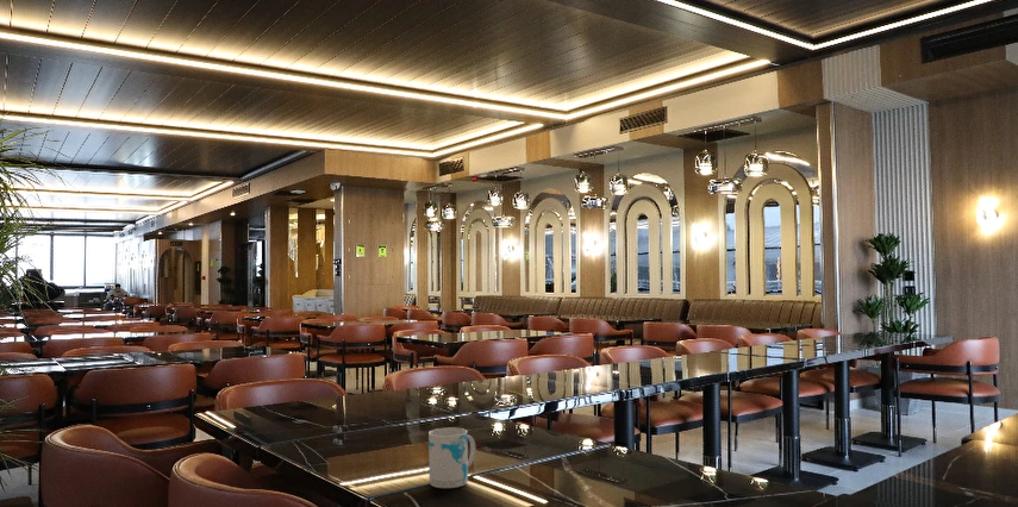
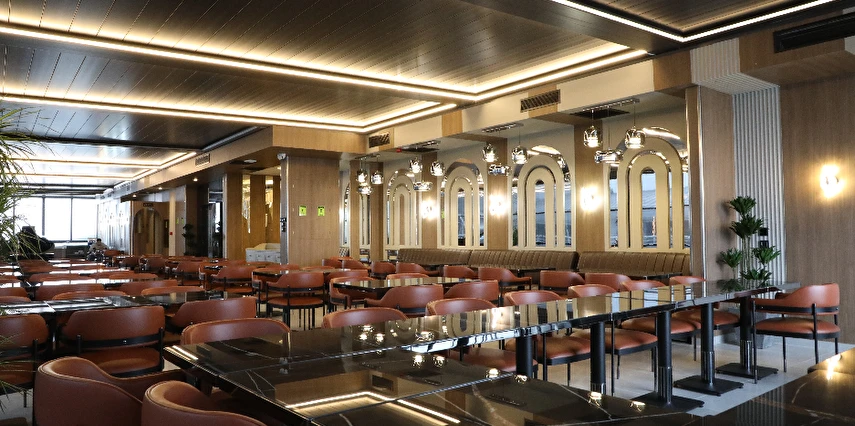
- mug [427,427,477,489]
